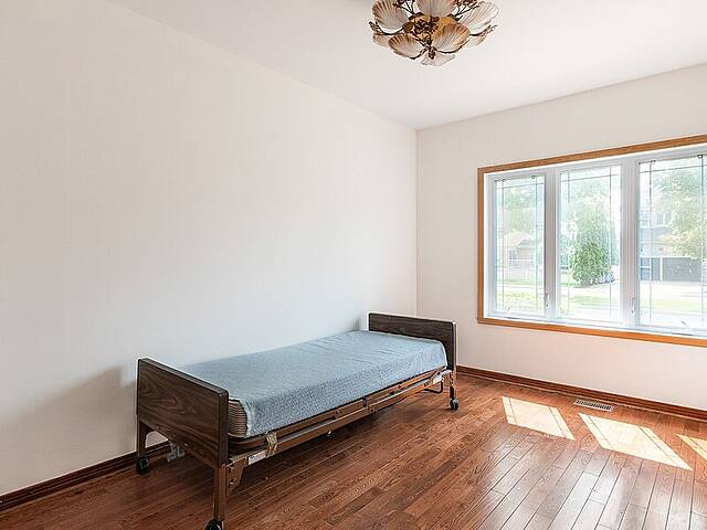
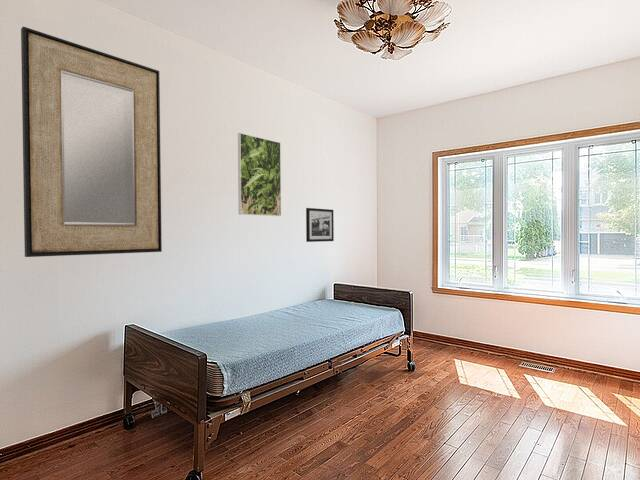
+ picture frame [305,207,335,243]
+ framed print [237,132,282,217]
+ home mirror [20,25,163,258]
